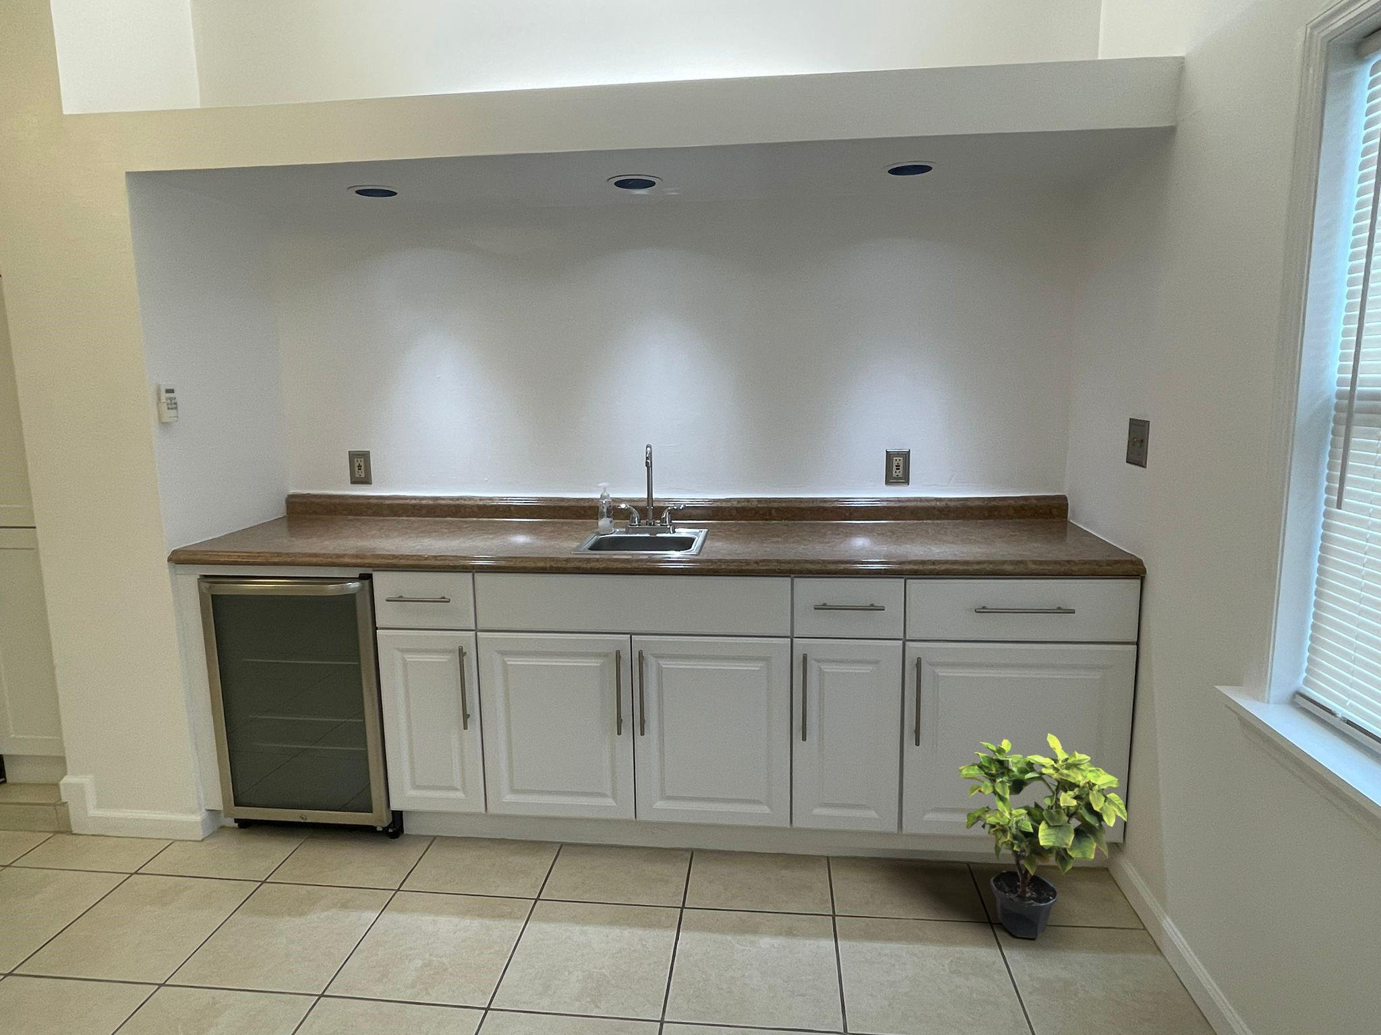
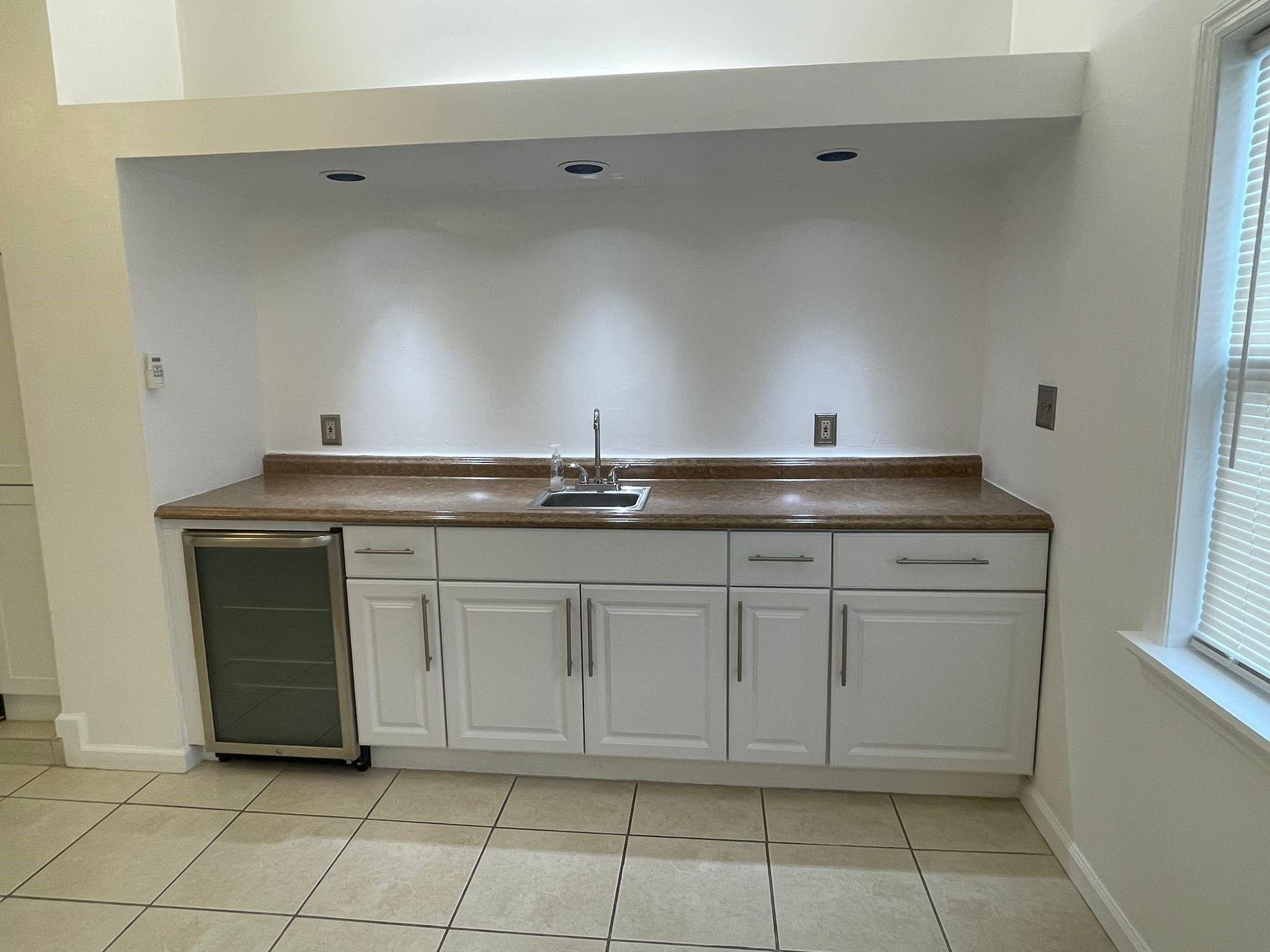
- potted plant [958,733,1128,938]
